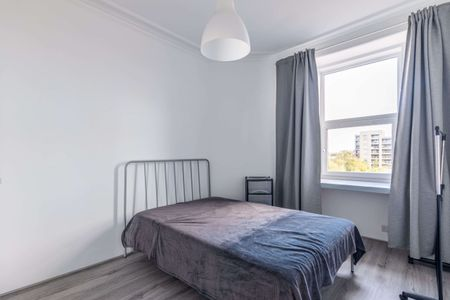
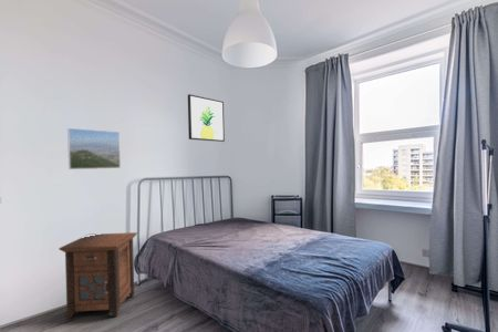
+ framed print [66,127,122,170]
+ wall art [187,93,226,143]
+ nightstand [58,231,138,320]
